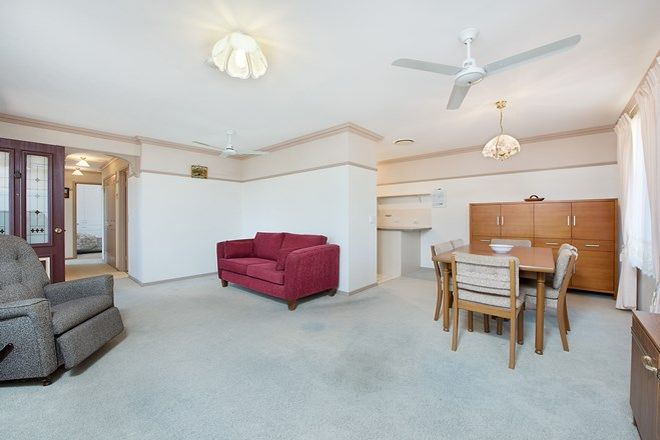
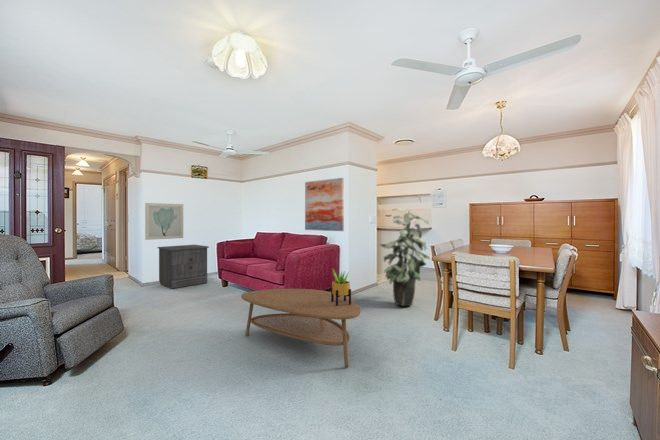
+ indoor plant [378,207,431,307]
+ nightstand [156,244,210,290]
+ coffee table [240,288,361,368]
+ potted plant [330,268,352,306]
+ wall art [144,202,184,241]
+ wall art [304,177,345,232]
